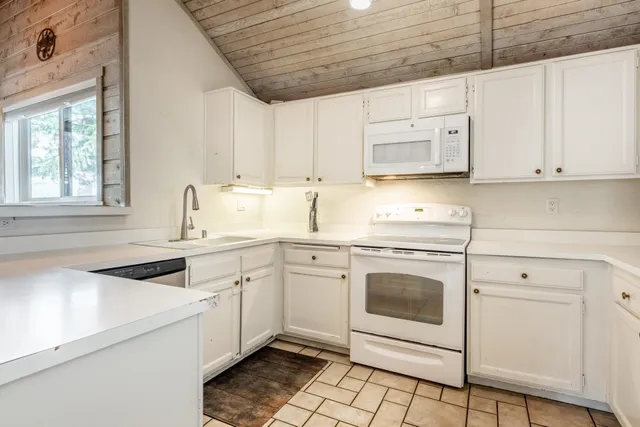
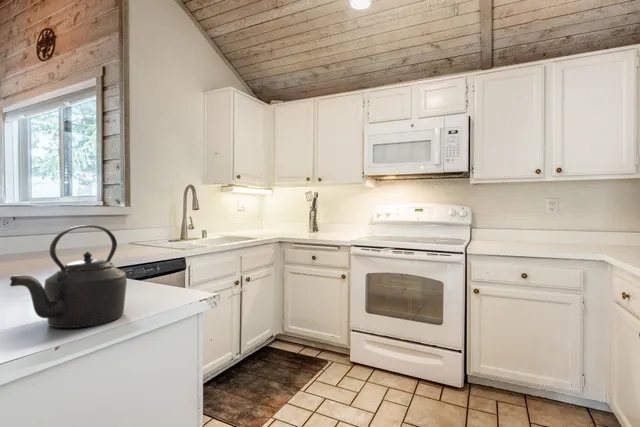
+ kettle [9,224,128,329]
